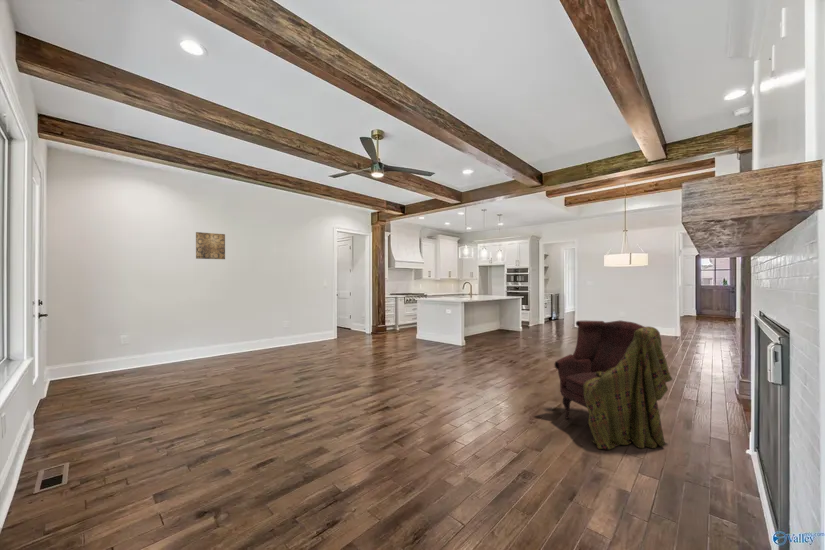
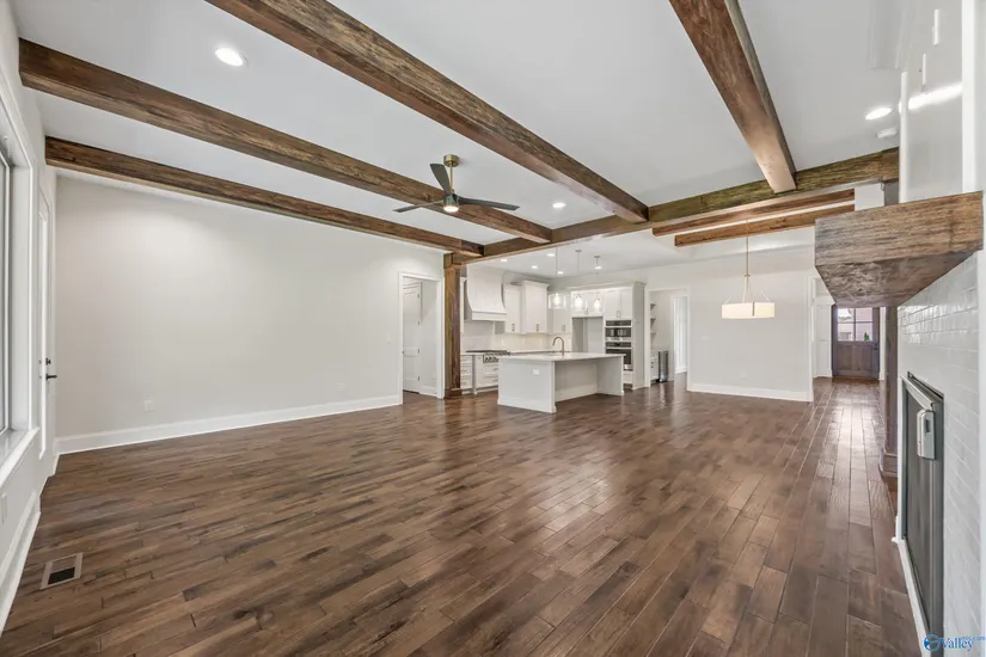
- tartan [554,319,673,451]
- wall art [195,231,226,260]
